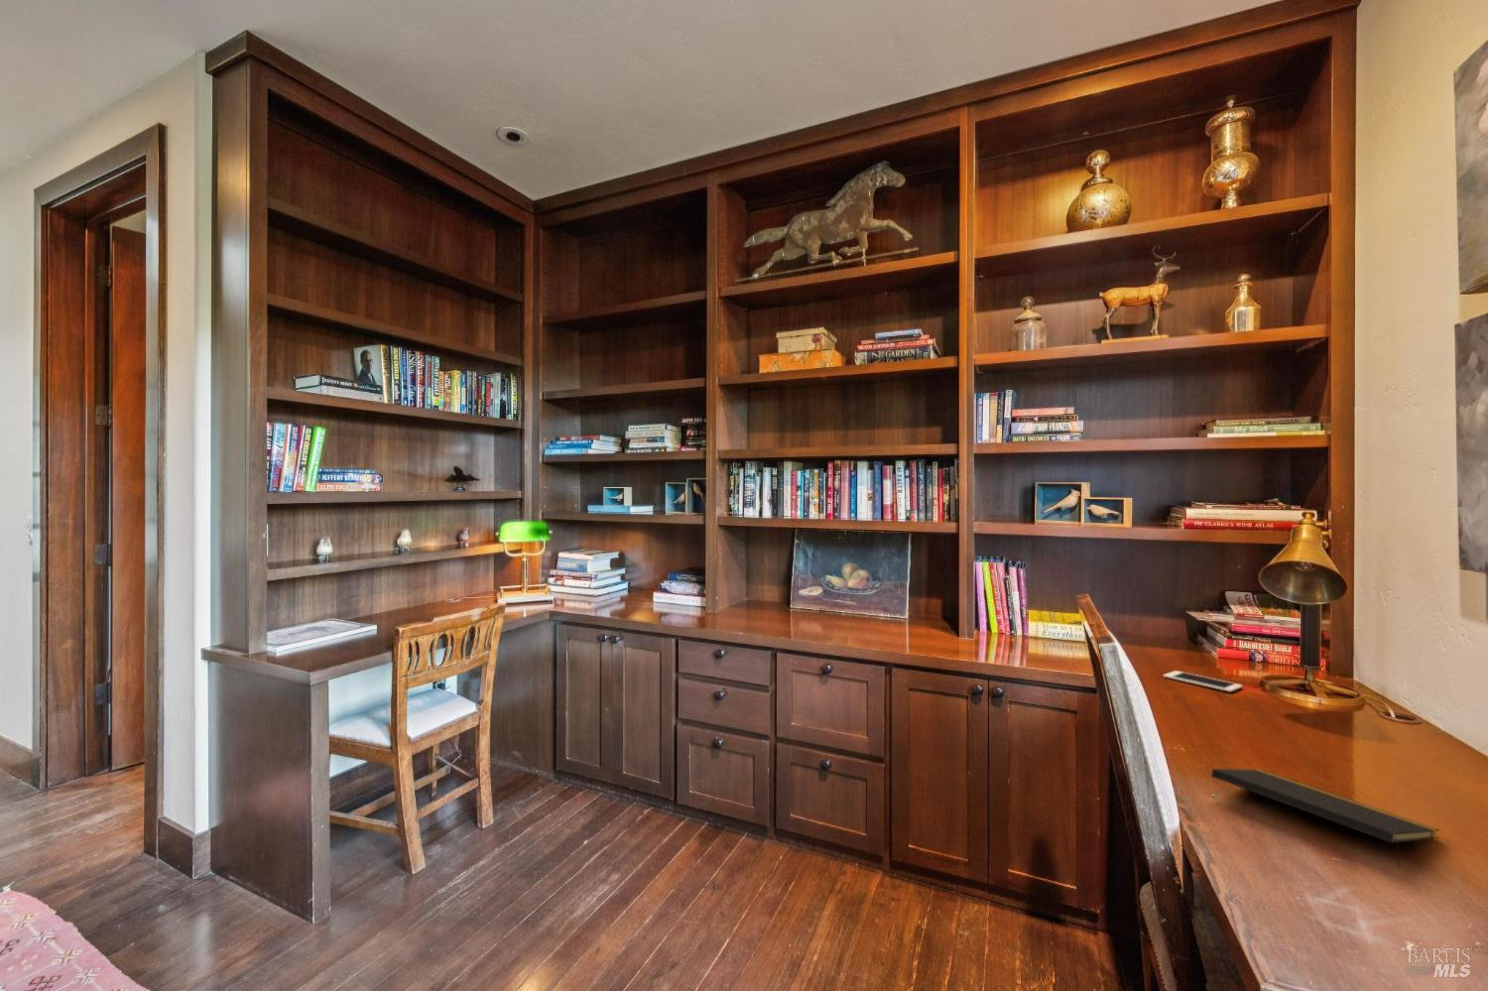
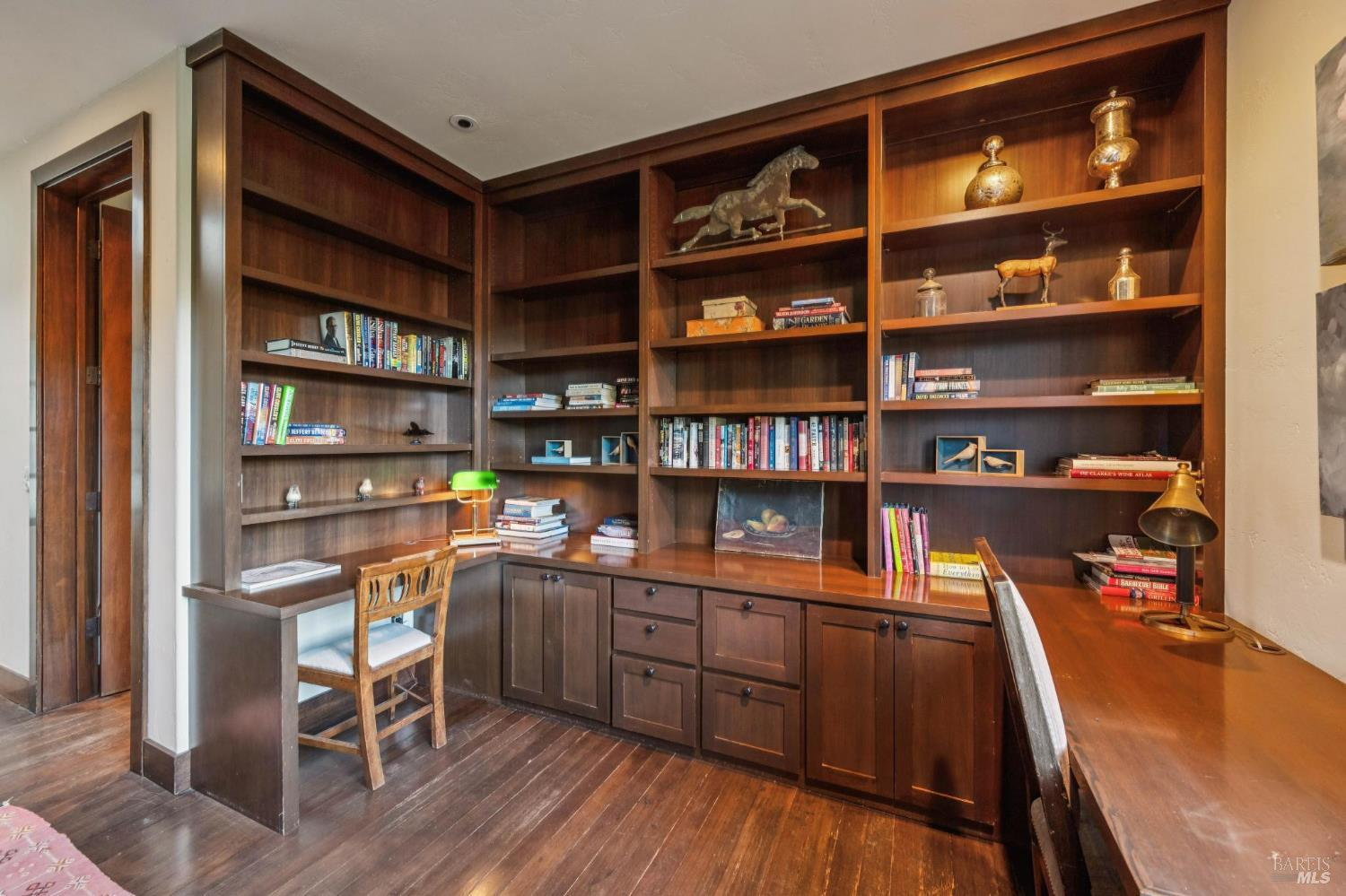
- cell phone [1163,669,1243,692]
- notepad [1212,768,1440,869]
